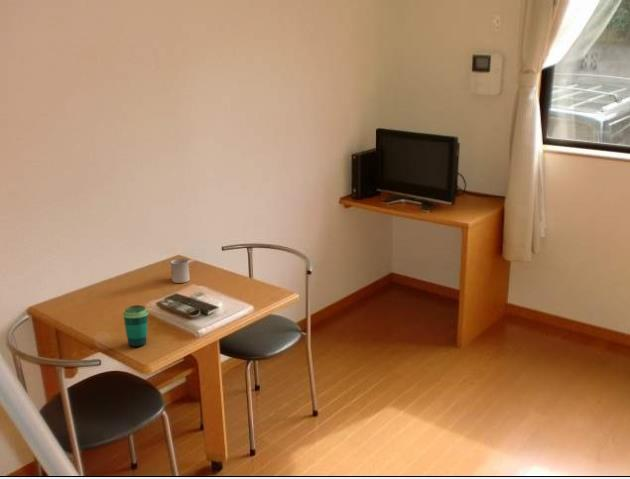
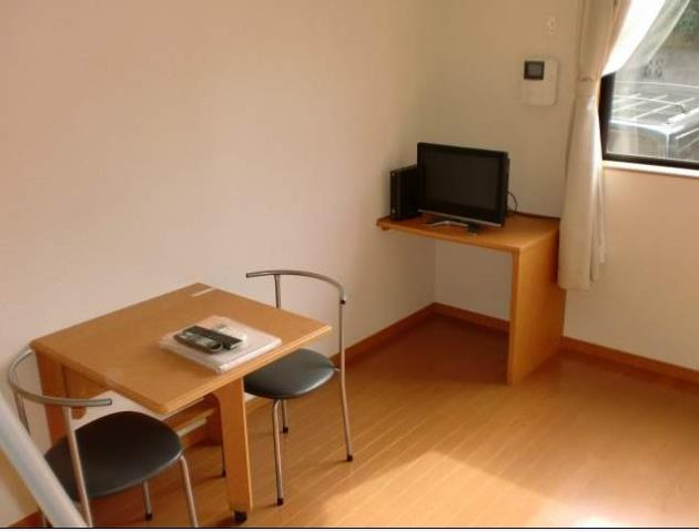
- cup [170,258,191,284]
- cup [122,304,149,348]
